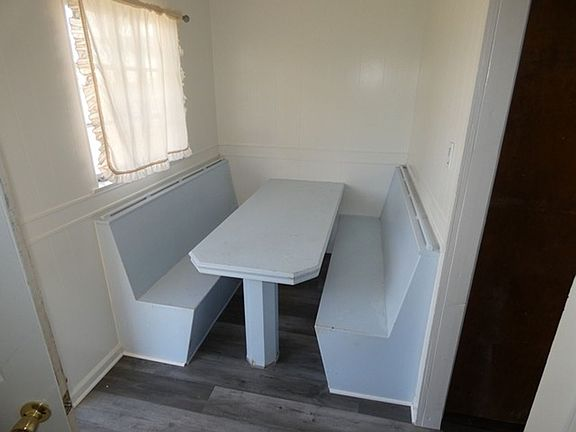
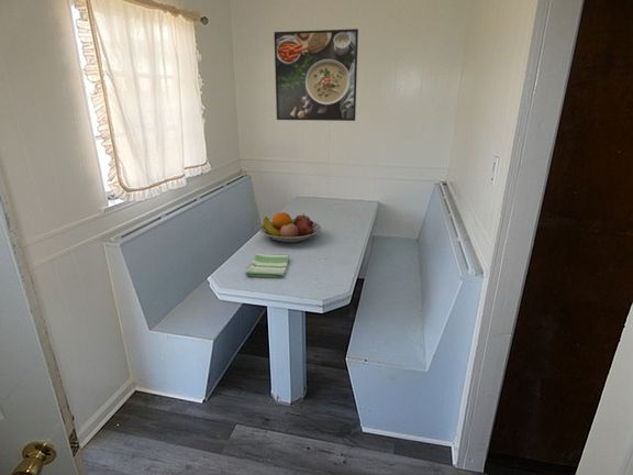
+ dish towel [244,252,290,278]
+ fruit bowl [258,211,322,243]
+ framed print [273,27,359,122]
